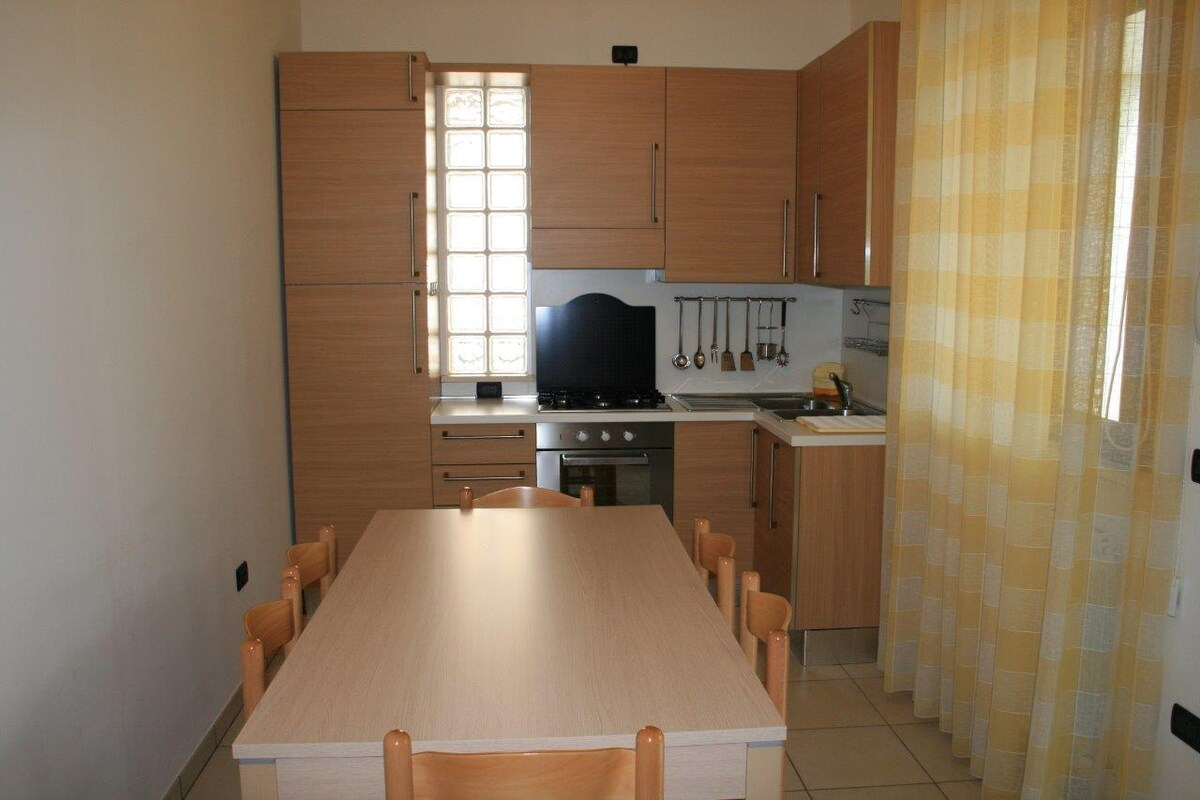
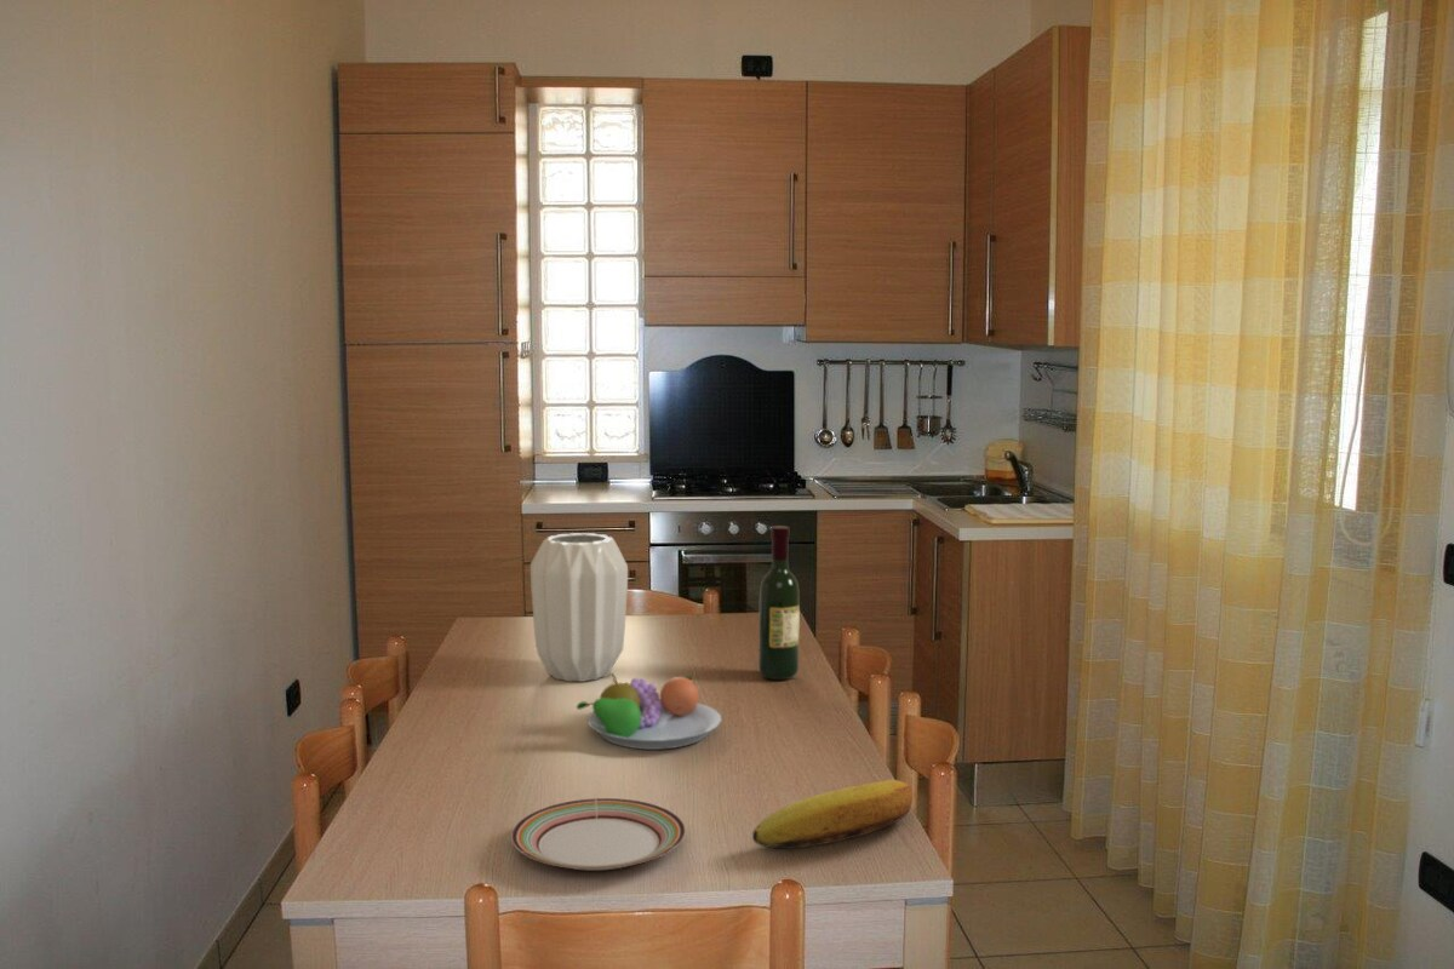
+ fruit bowl [576,672,722,751]
+ vase [529,532,629,683]
+ plate [510,797,687,872]
+ wine bottle [757,524,801,681]
+ fruit [751,779,914,850]
